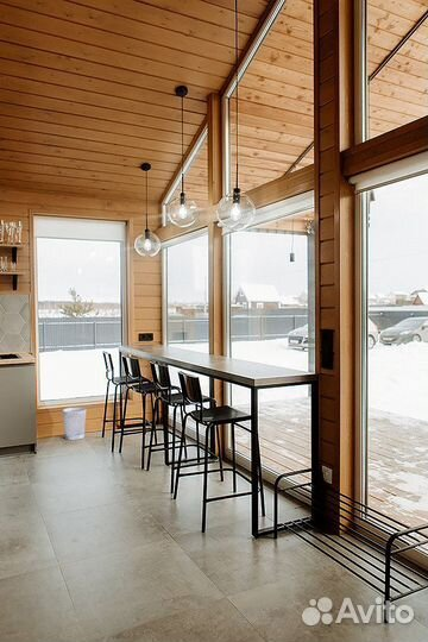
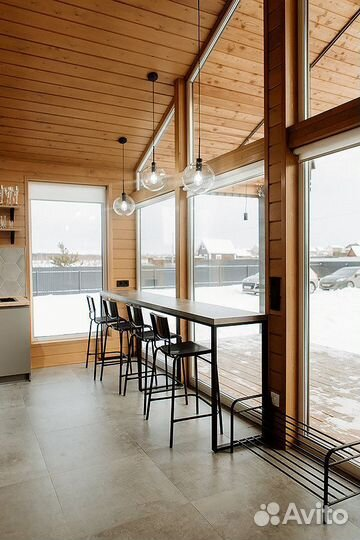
- wastebasket [62,407,87,441]
